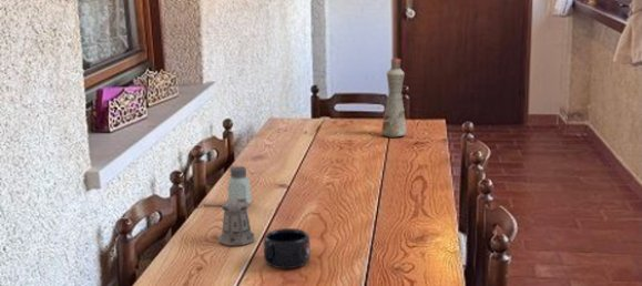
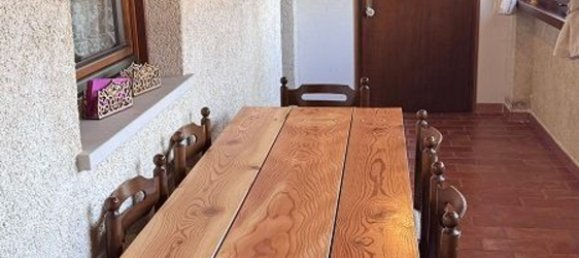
- bottle [380,57,408,139]
- pepper shaker [203,197,255,246]
- mug [263,227,312,269]
- saltshaker [227,165,252,205]
